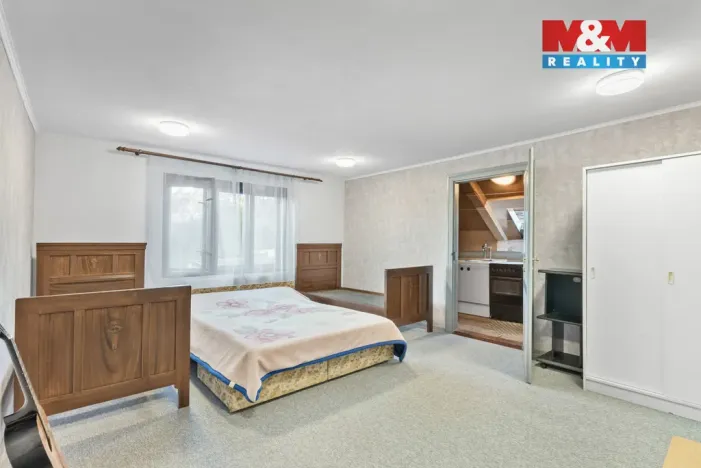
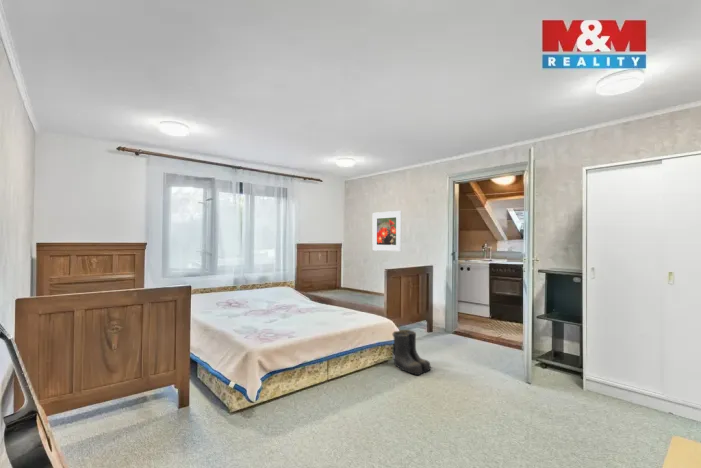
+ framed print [371,210,403,252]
+ boots [392,329,434,376]
